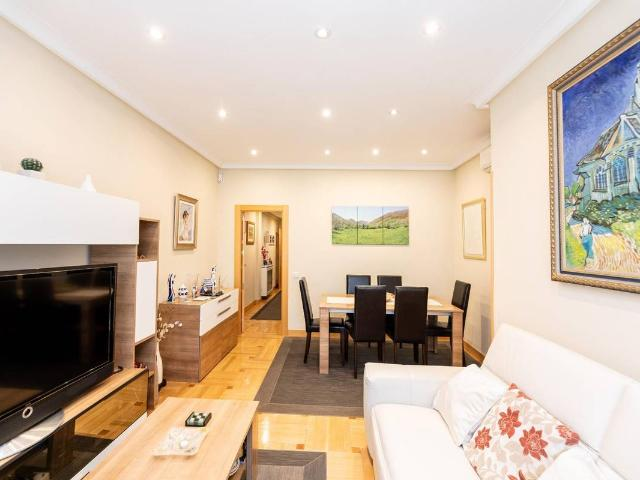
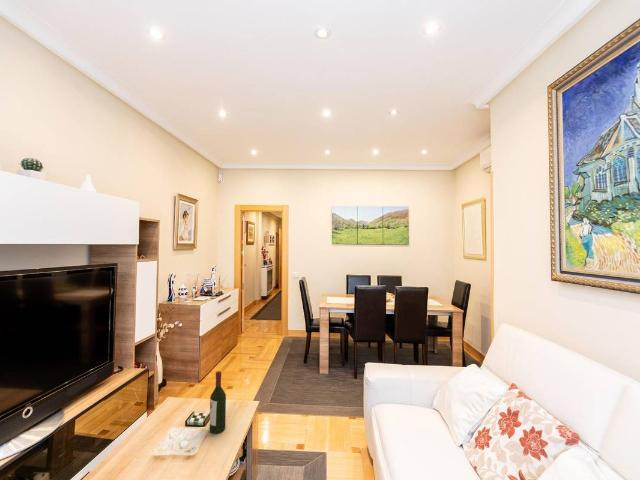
+ wine bottle [209,370,227,434]
